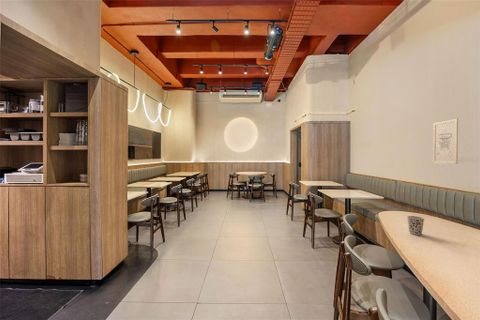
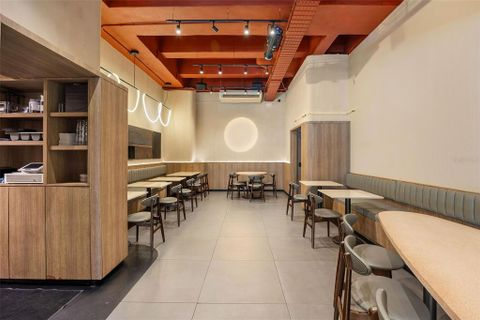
- wall art [432,118,459,165]
- cup [406,215,425,236]
